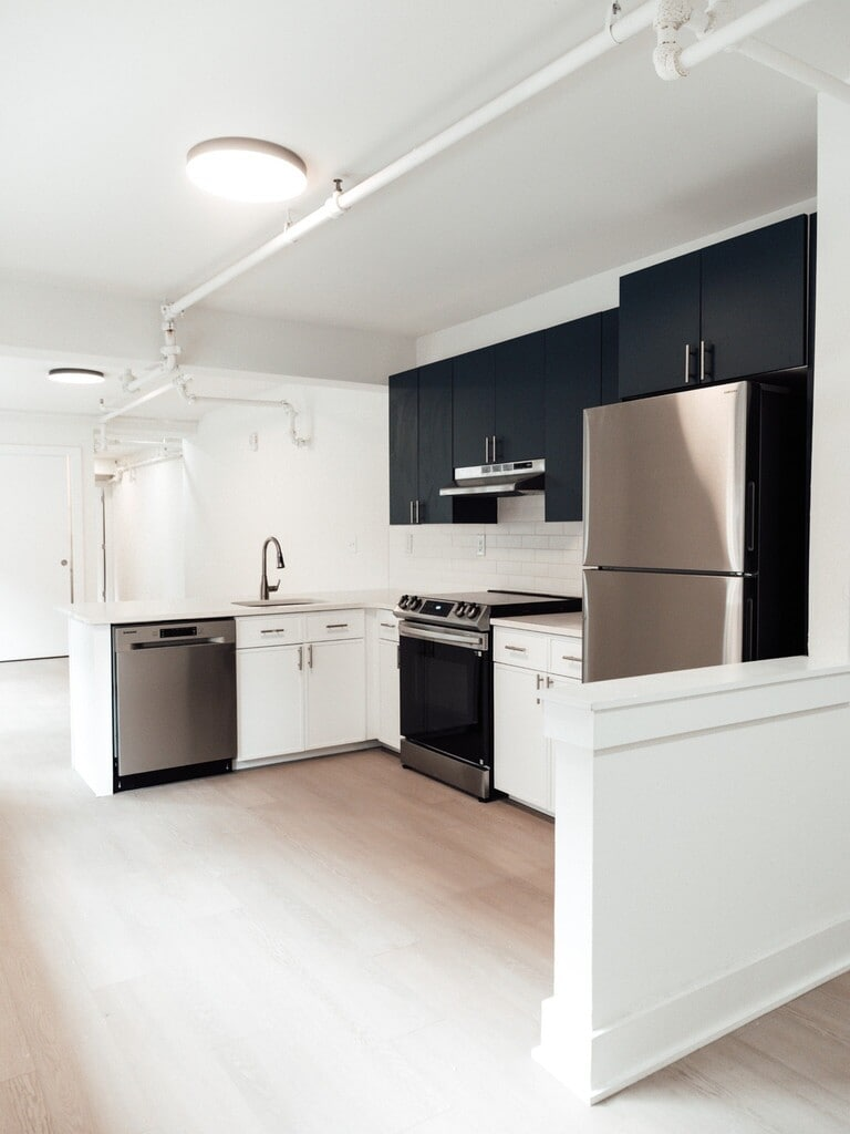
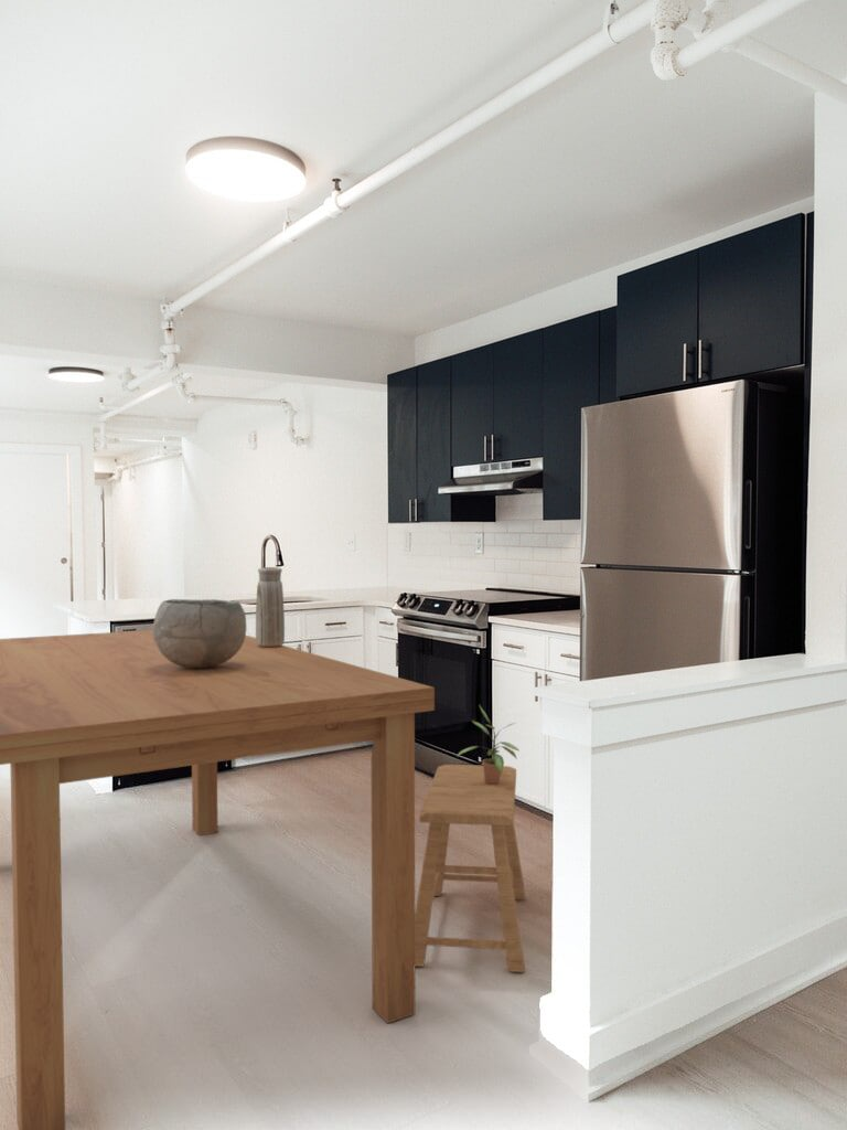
+ stool [415,764,527,973]
+ vase [255,566,286,647]
+ dining table [0,629,436,1130]
+ bowl [152,598,247,668]
+ potted plant [457,705,521,783]
